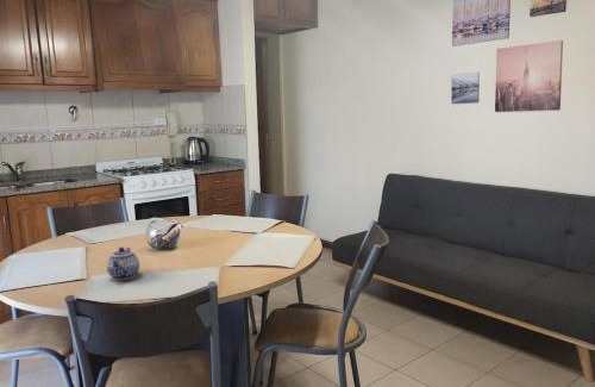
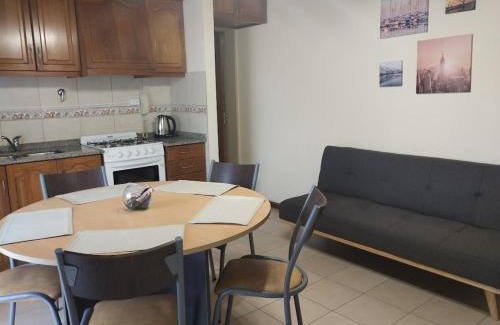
- teapot [106,246,140,281]
